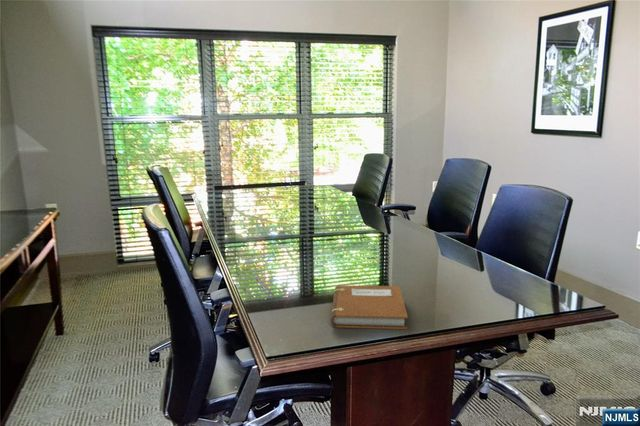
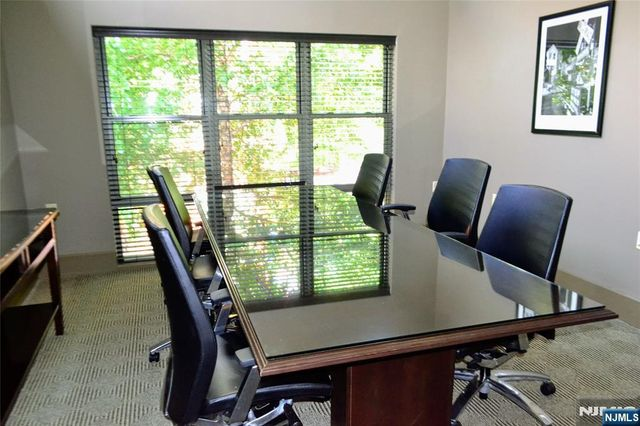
- notebook [330,284,409,330]
